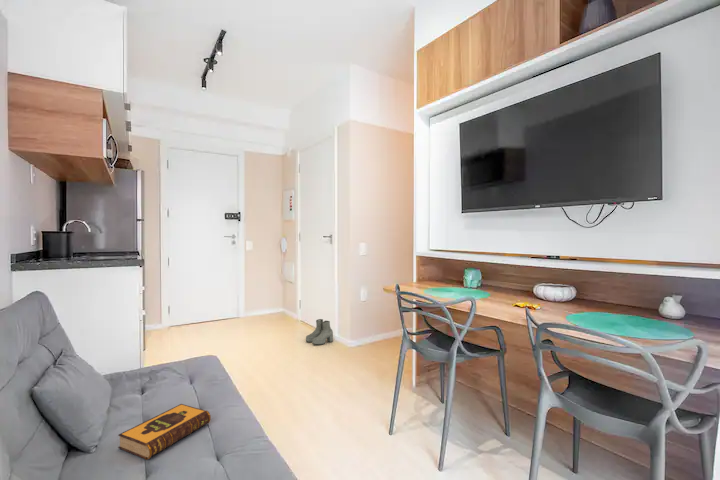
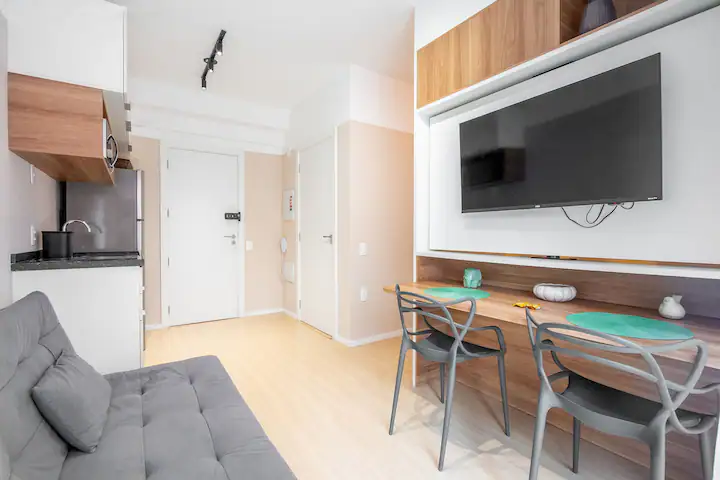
- boots [305,318,334,346]
- hardback book [117,403,212,460]
